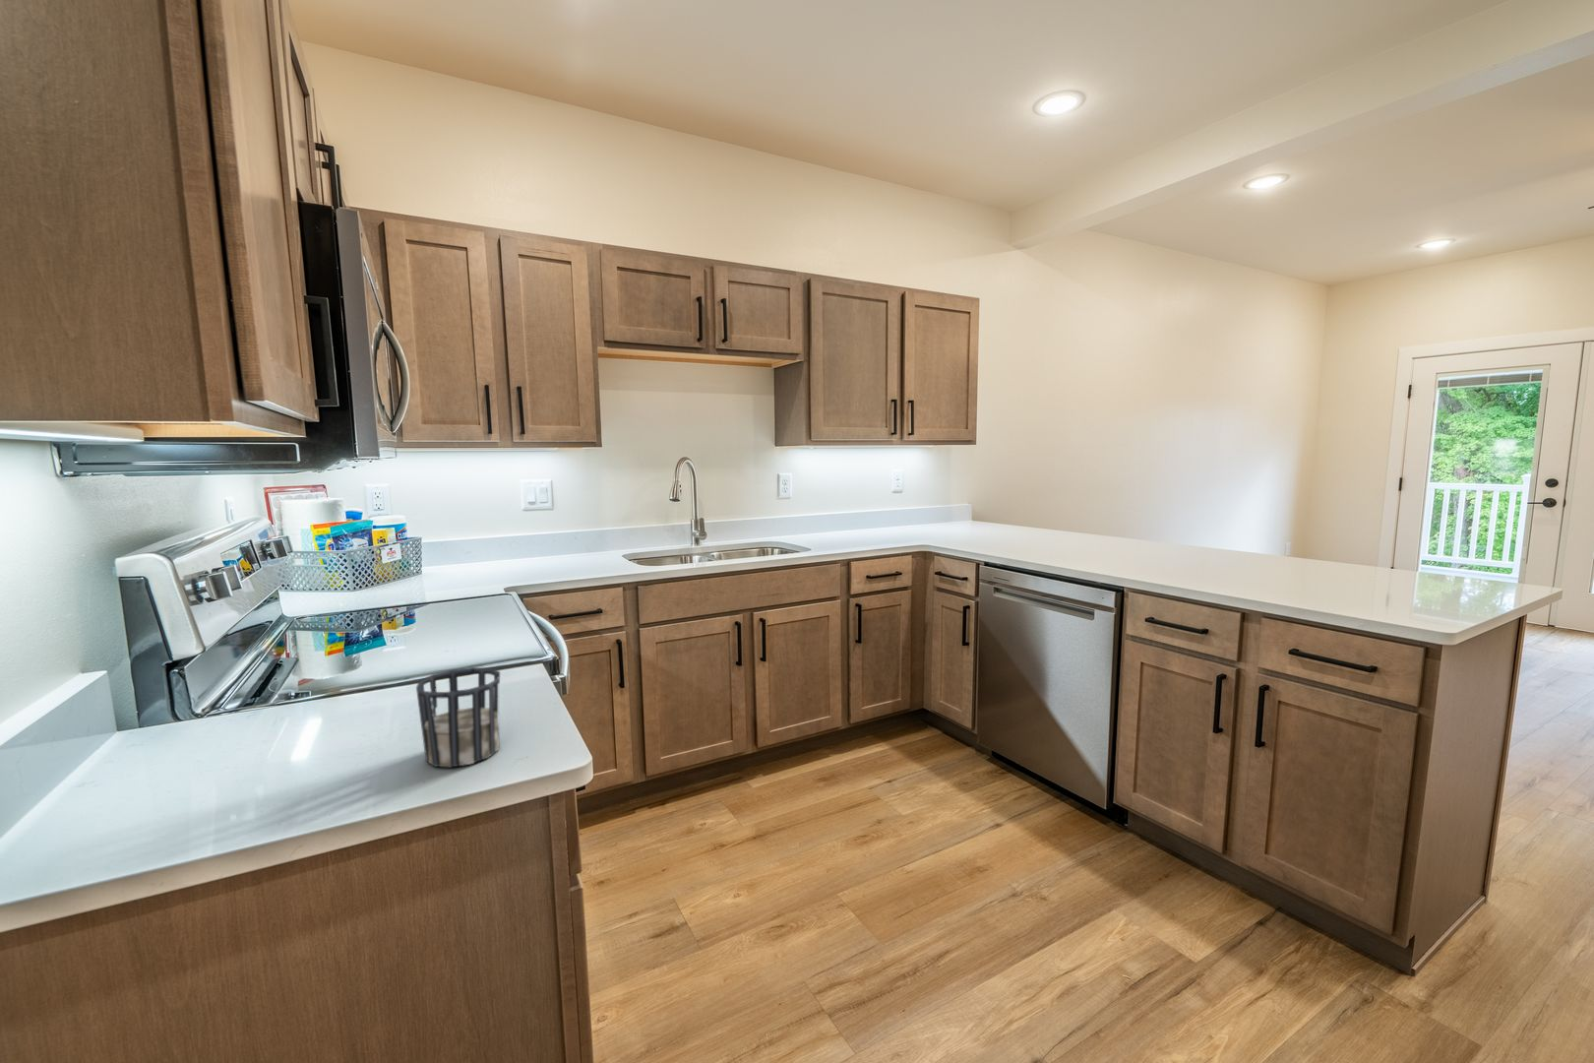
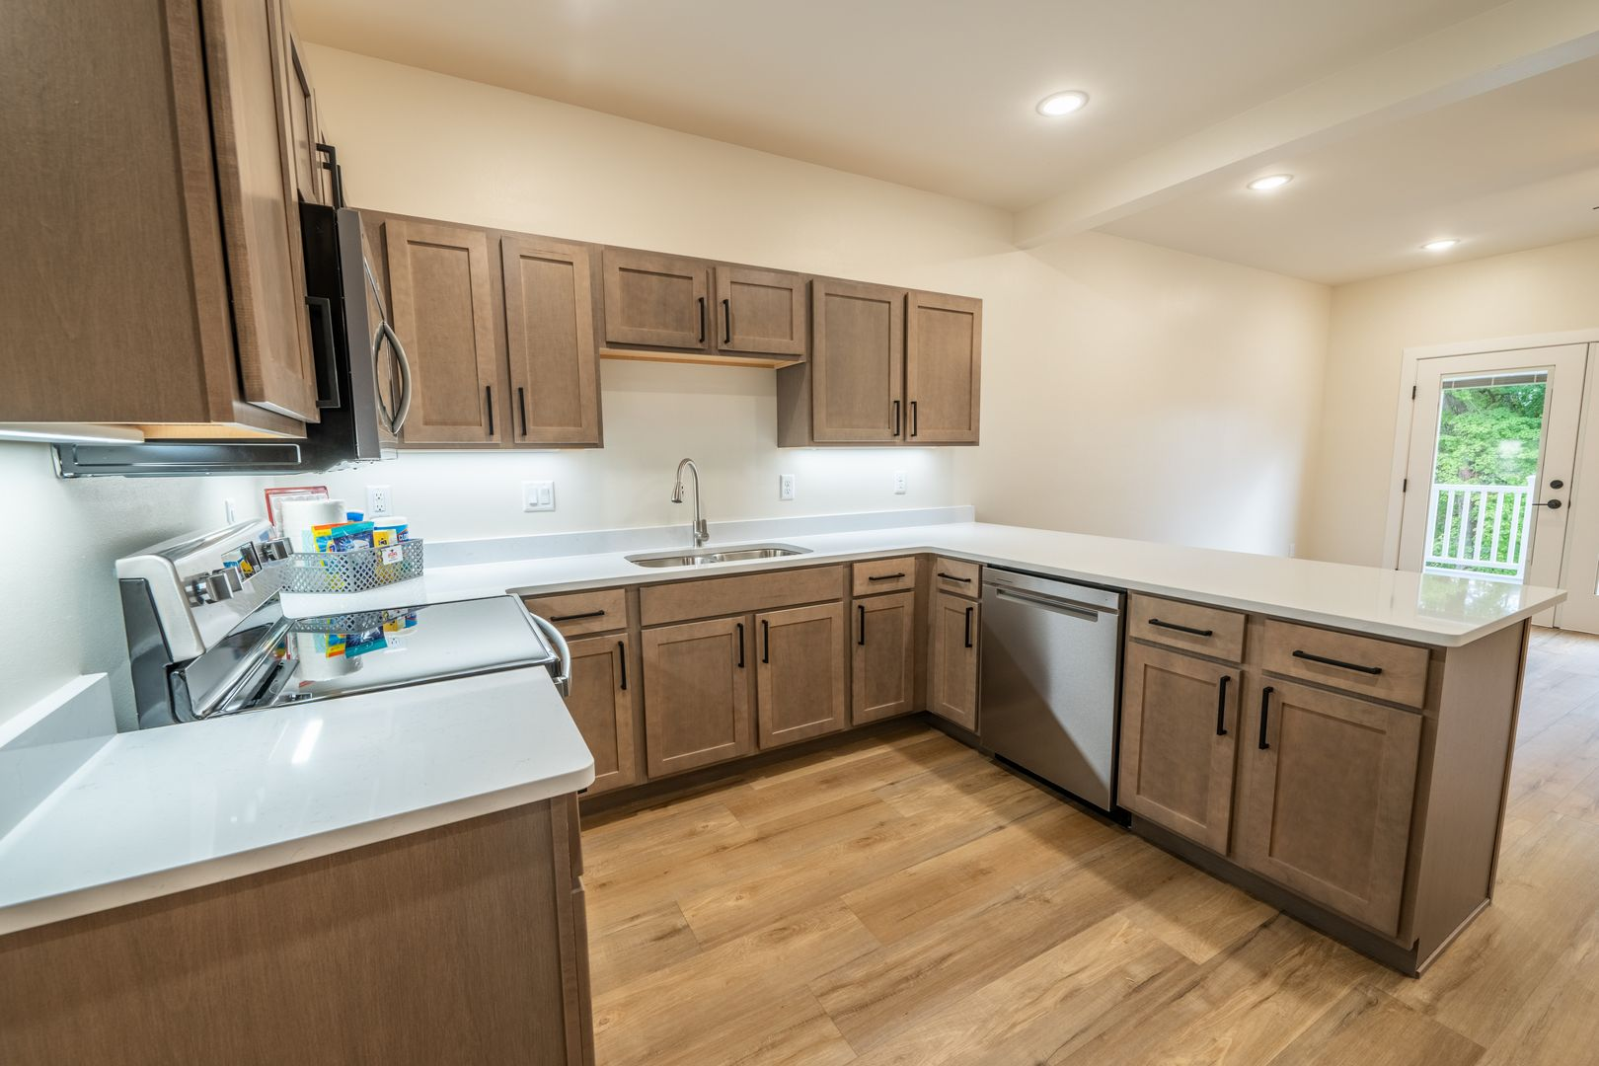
- cup [415,667,500,769]
